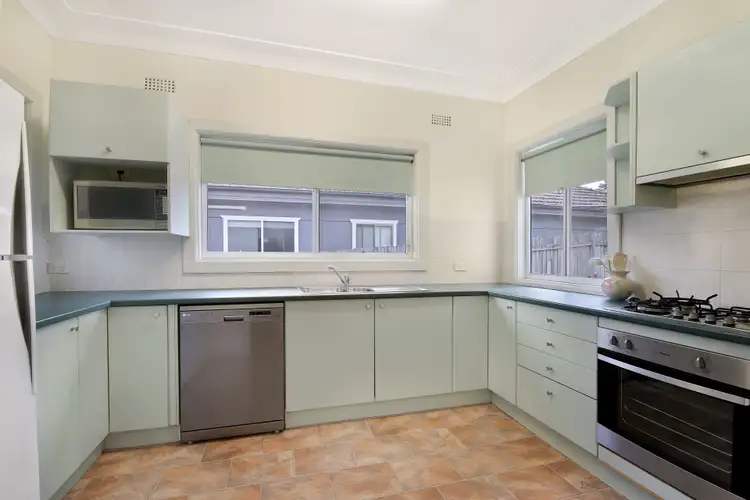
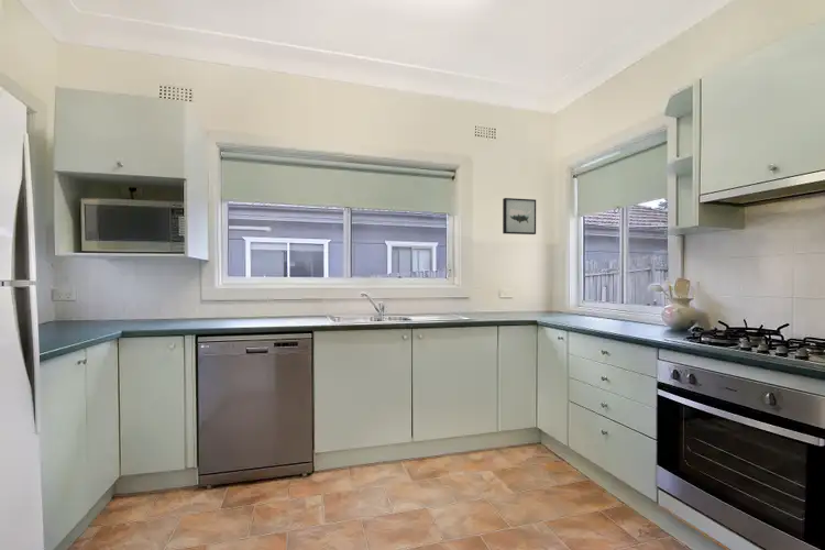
+ wall art [502,197,537,235]
